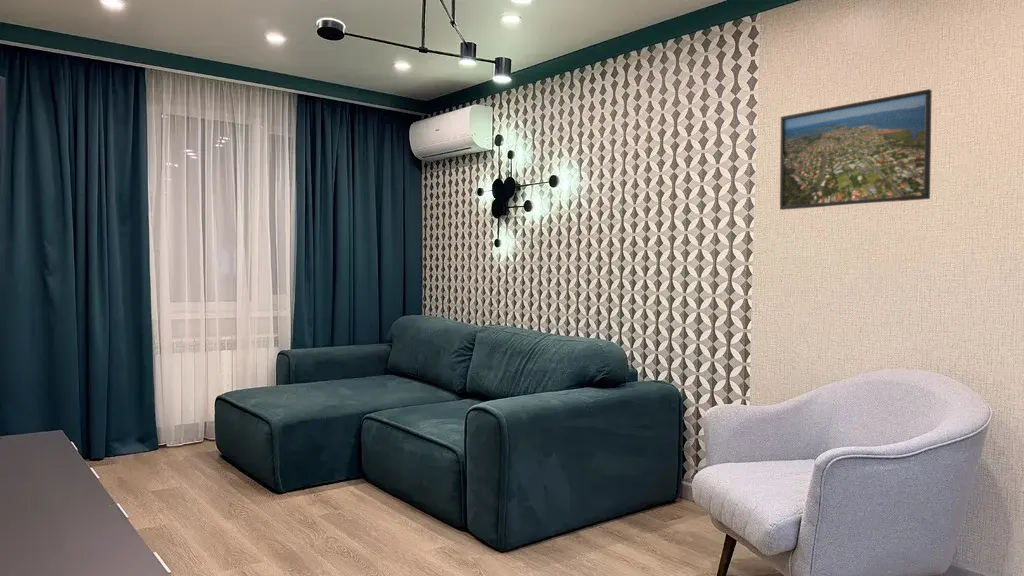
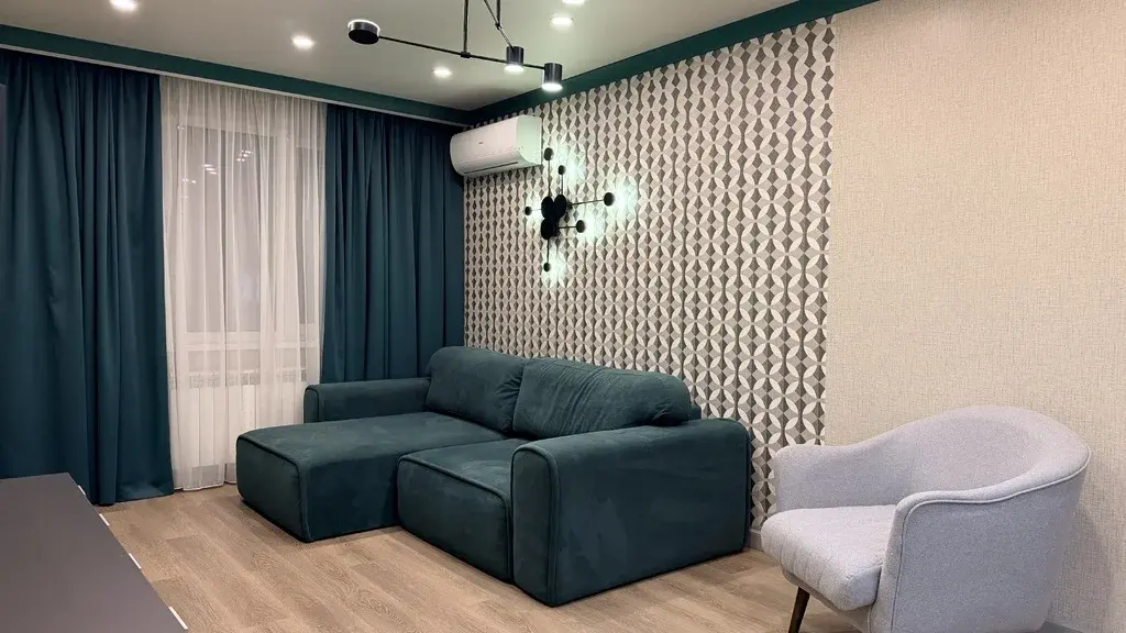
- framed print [779,88,933,211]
